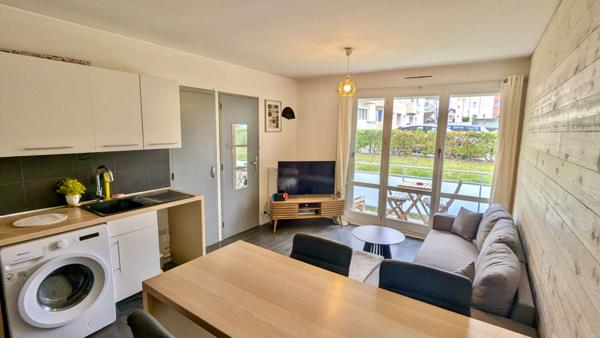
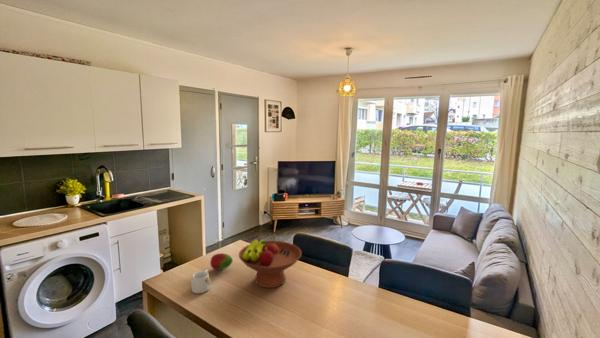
+ fruit [209,252,234,271]
+ fruit bowl [238,238,303,289]
+ mug [190,269,211,294]
